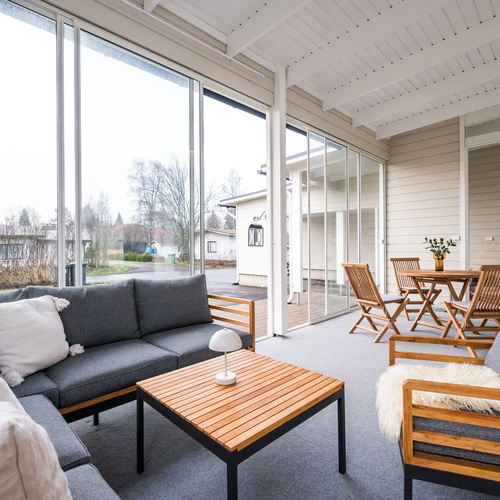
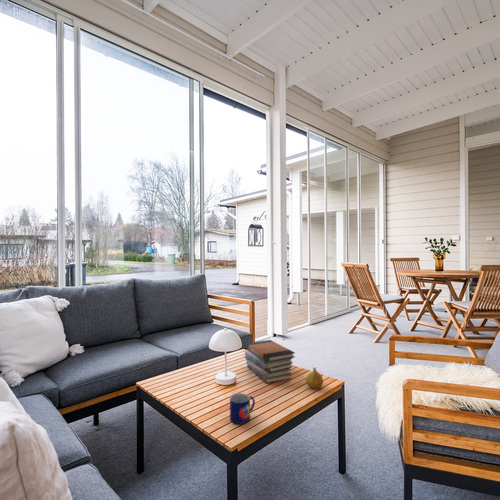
+ fruit [305,367,324,389]
+ book stack [244,339,296,384]
+ mug [229,392,256,425]
